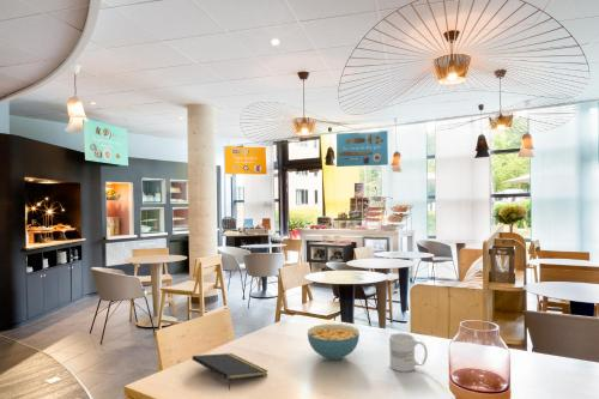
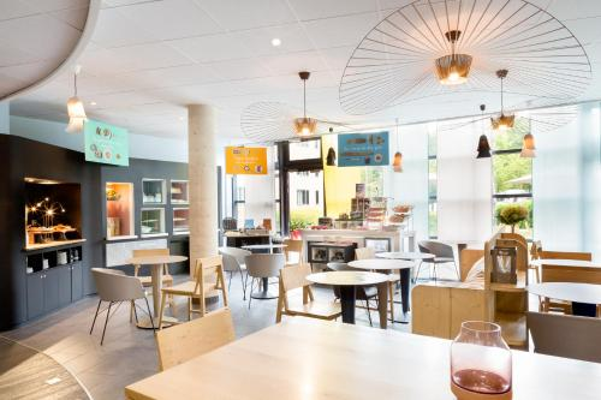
- cereal bowl [307,322,361,362]
- notepad [190,352,270,392]
- mug [388,332,429,373]
